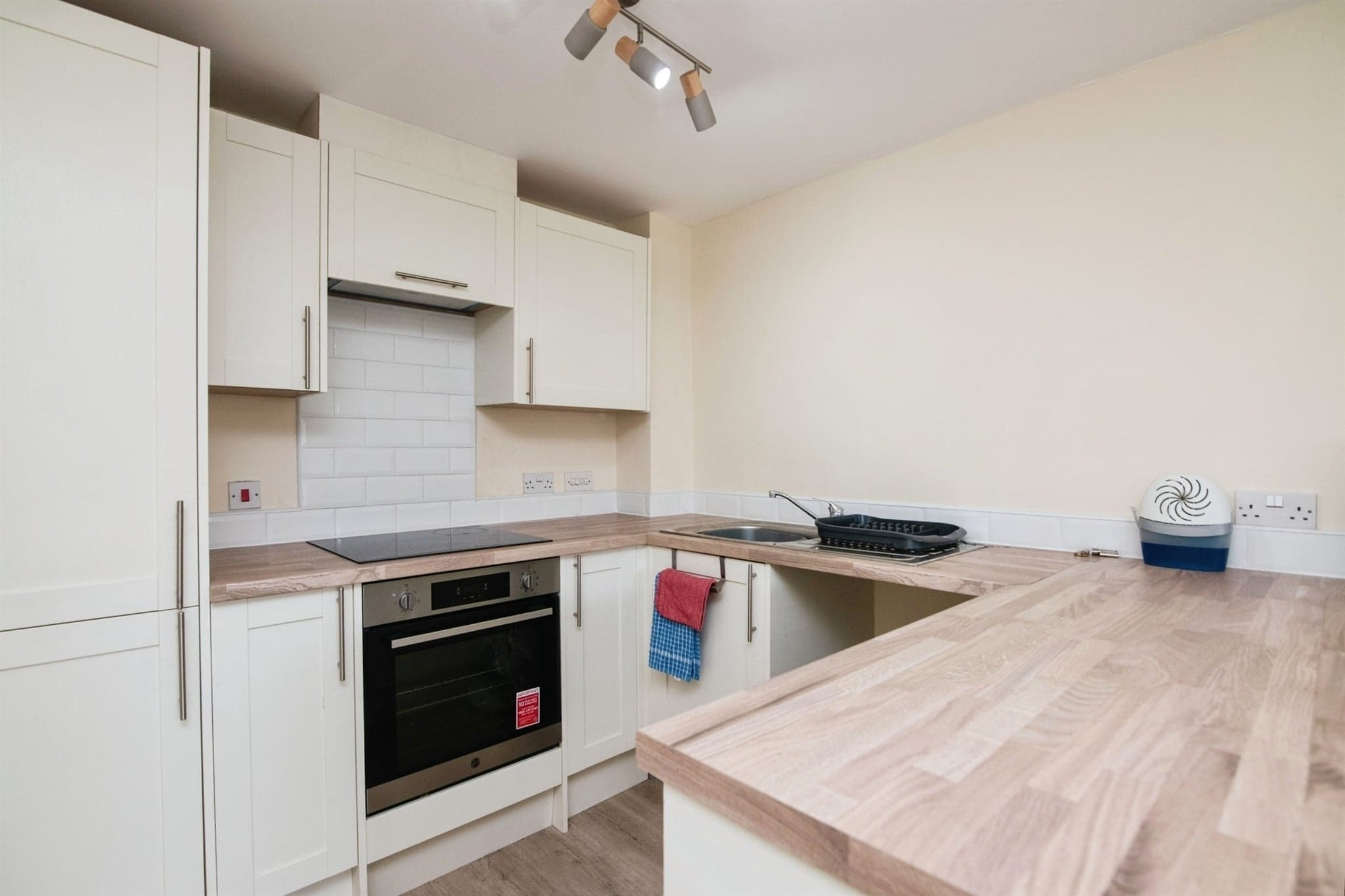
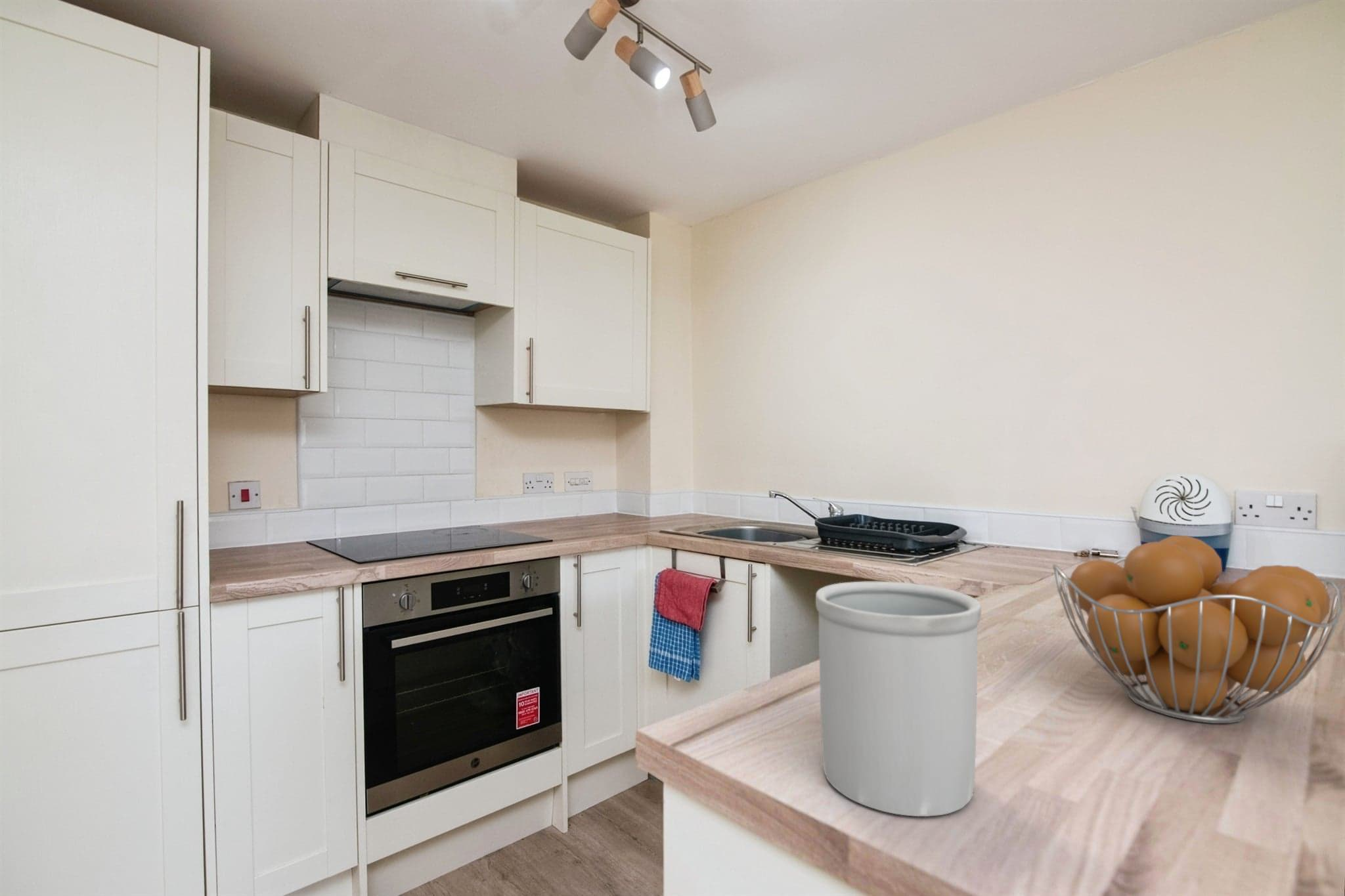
+ utensil holder [815,581,982,817]
+ fruit basket [1052,535,1342,724]
